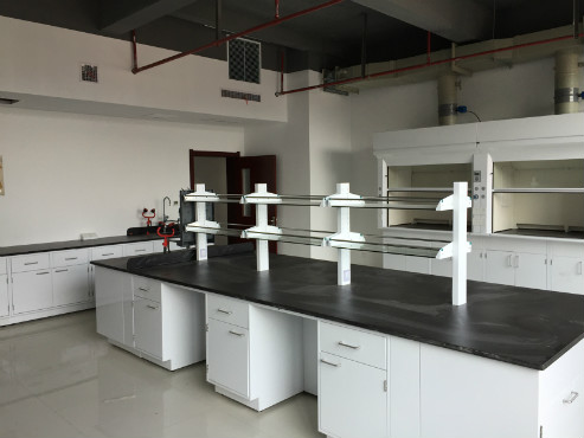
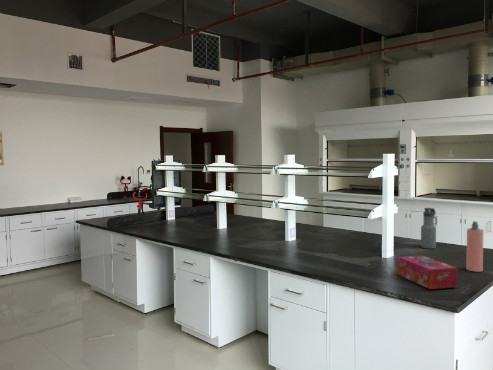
+ tissue box [397,254,458,290]
+ water bottle [420,207,438,250]
+ spray bottle [465,220,484,273]
